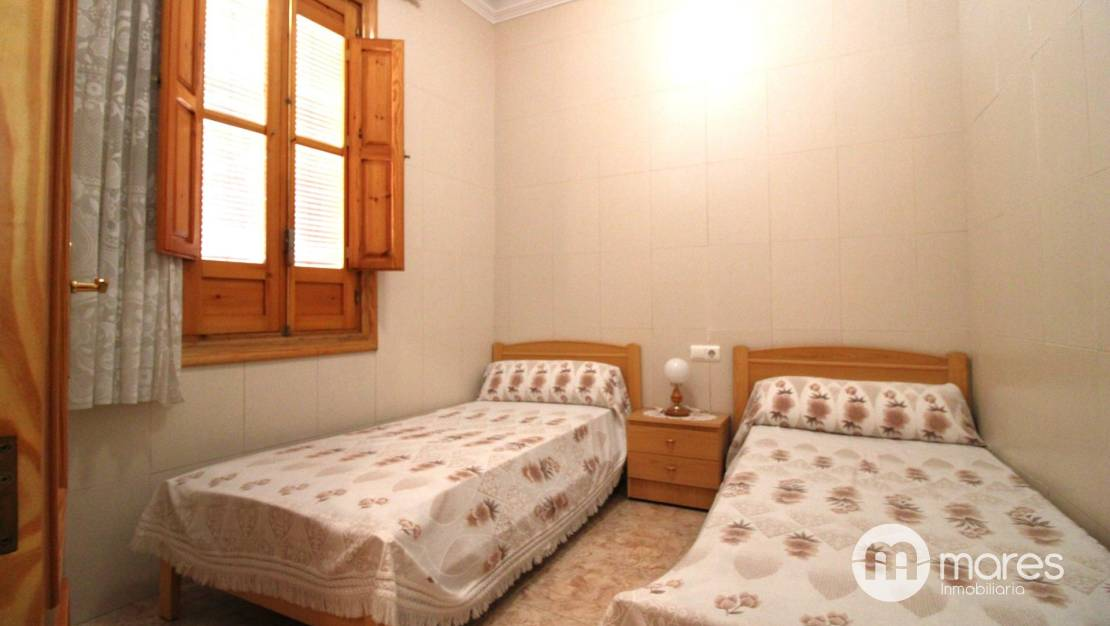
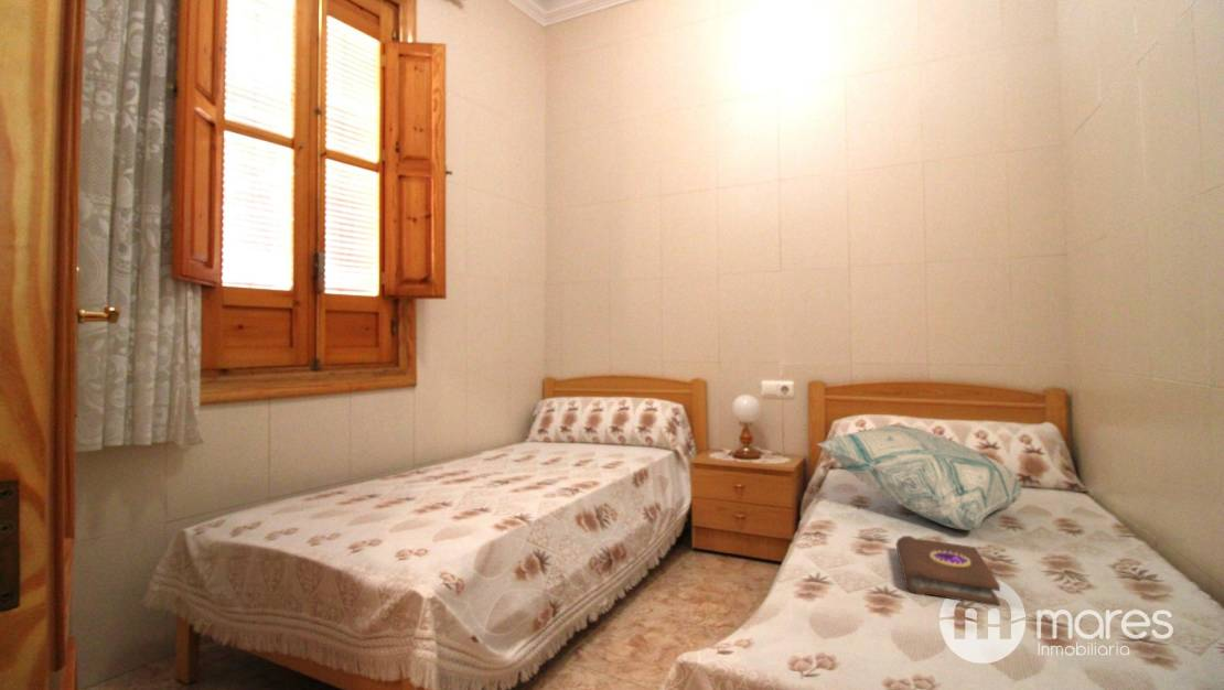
+ book [895,535,1001,607]
+ decorative pillow [816,423,1024,531]
